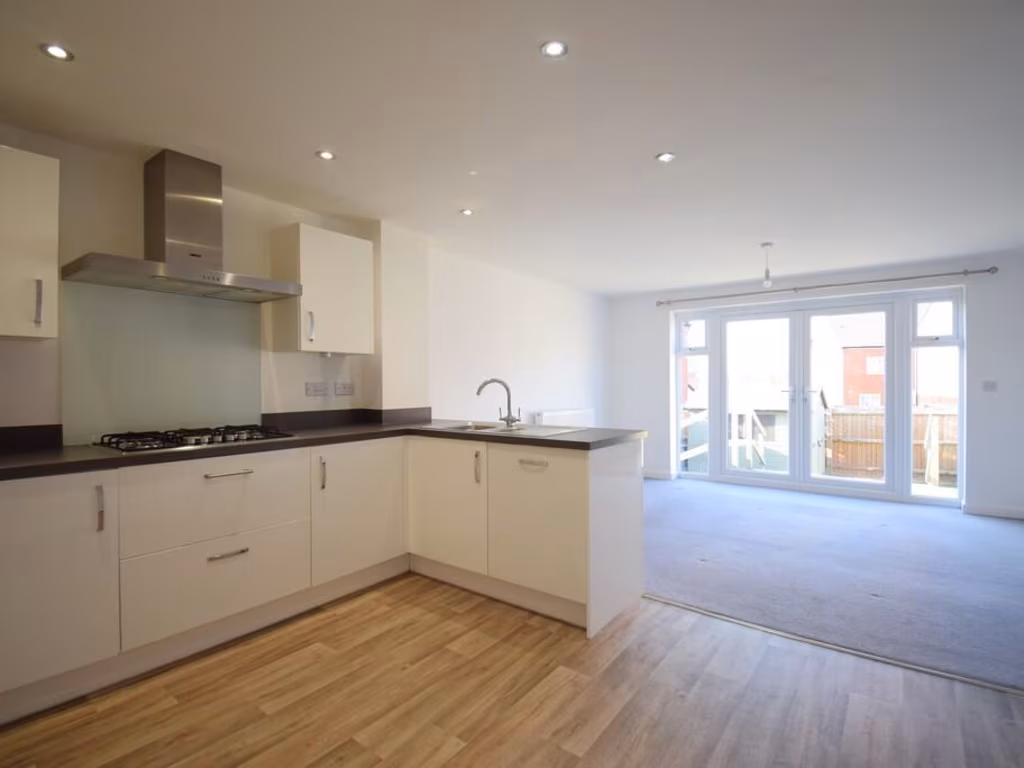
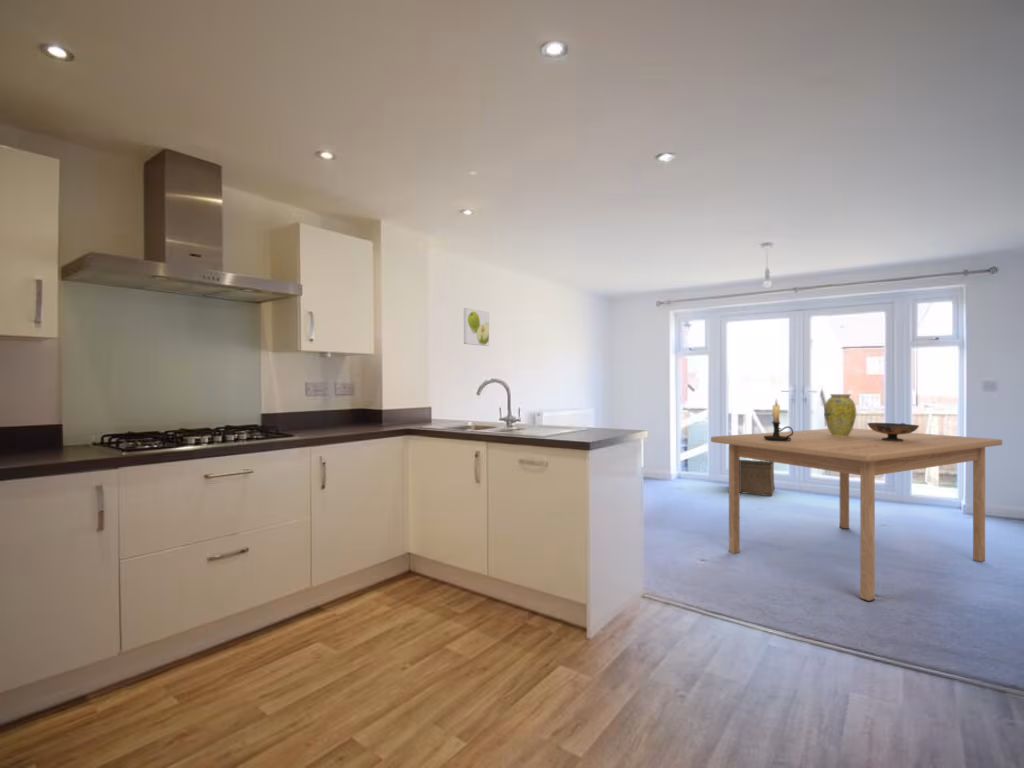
+ decorative bowl [866,422,920,441]
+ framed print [463,307,490,347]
+ candle holder [764,398,794,441]
+ vase [823,393,857,437]
+ storage bin [740,459,776,497]
+ table [710,427,1003,603]
